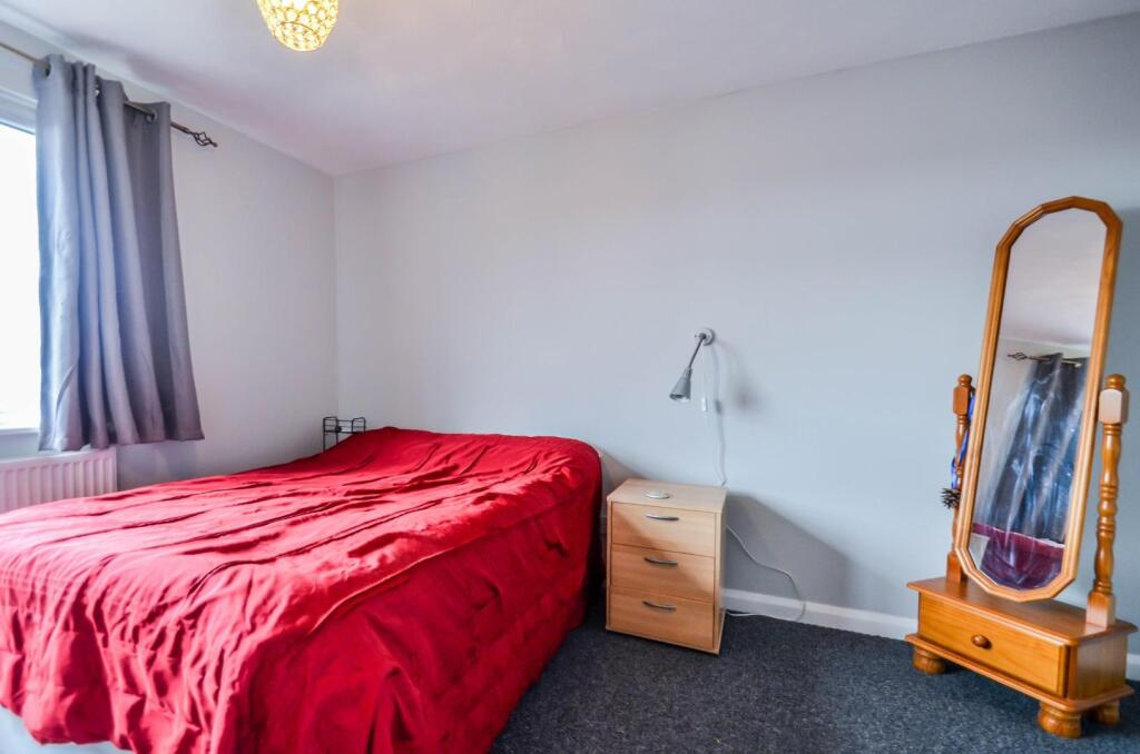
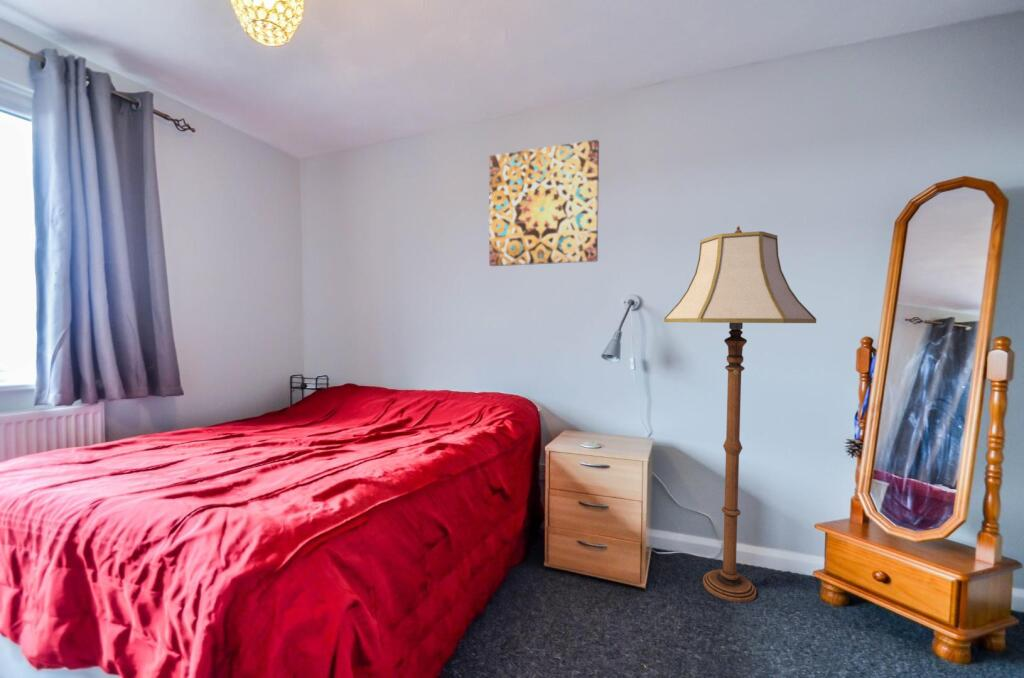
+ wall art [488,138,600,267]
+ floor lamp [663,225,817,603]
